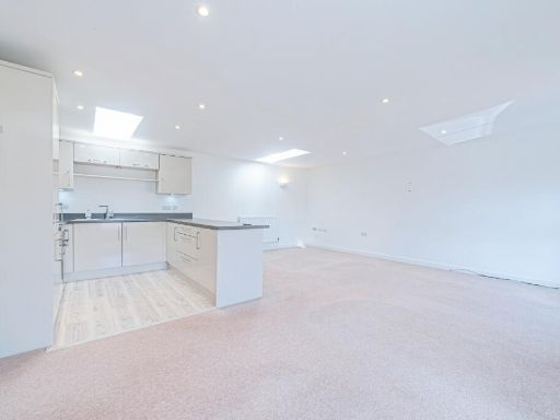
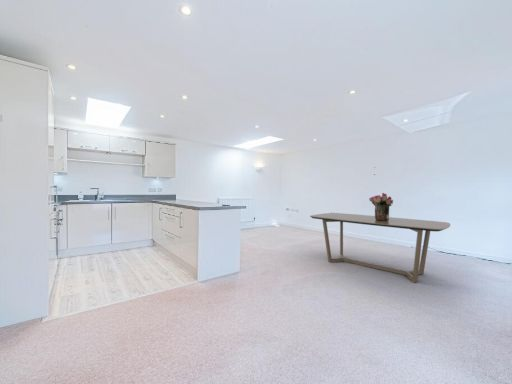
+ dining table [309,212,451,284]
+ bouquet [368,192,394,221]
